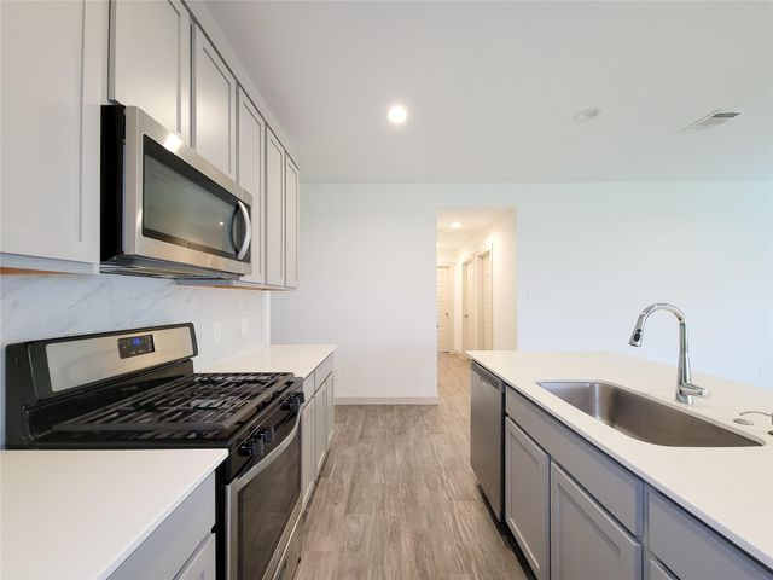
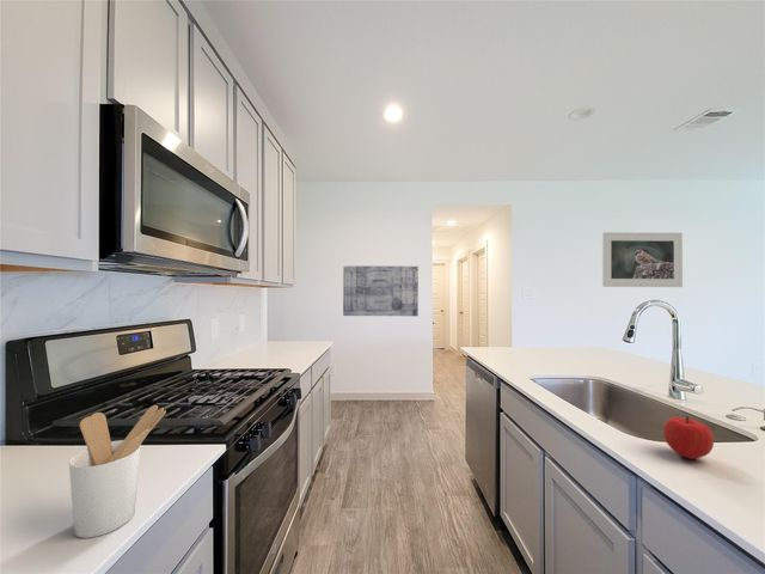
+ utensil holder [68,404,167,539]
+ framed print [601,231,684,288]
+ wall art [342,264,420,317]
+ fruit [662,415,715,460]
